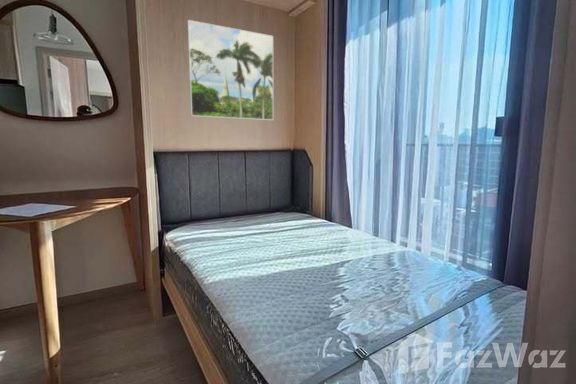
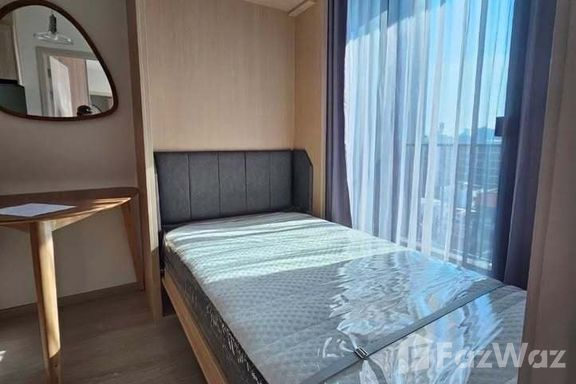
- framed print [186,19,274,121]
